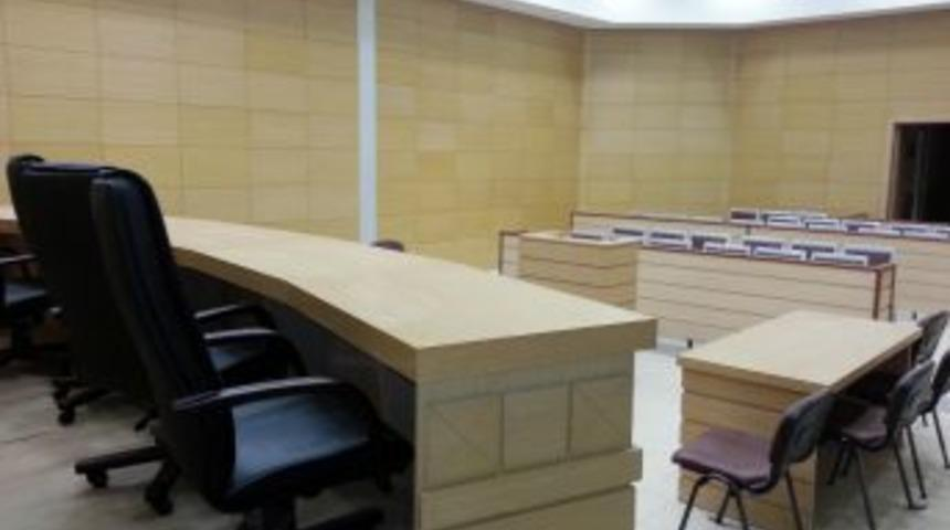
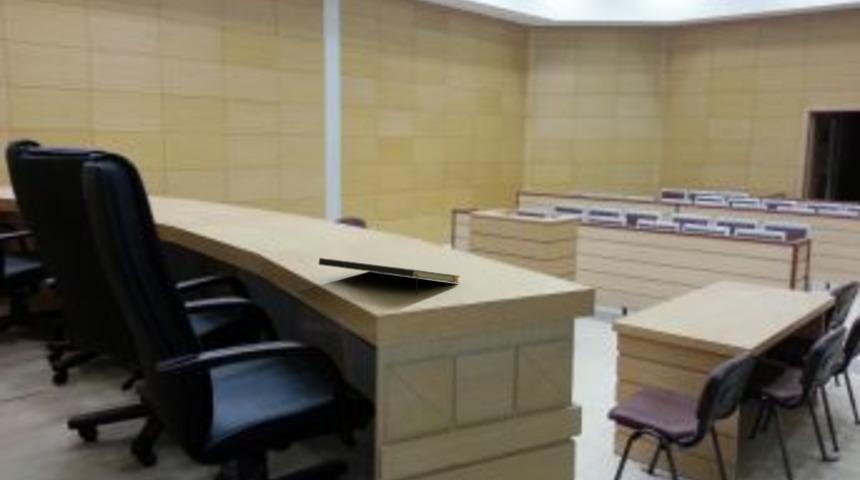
+ notepad [318,257,461,296]
